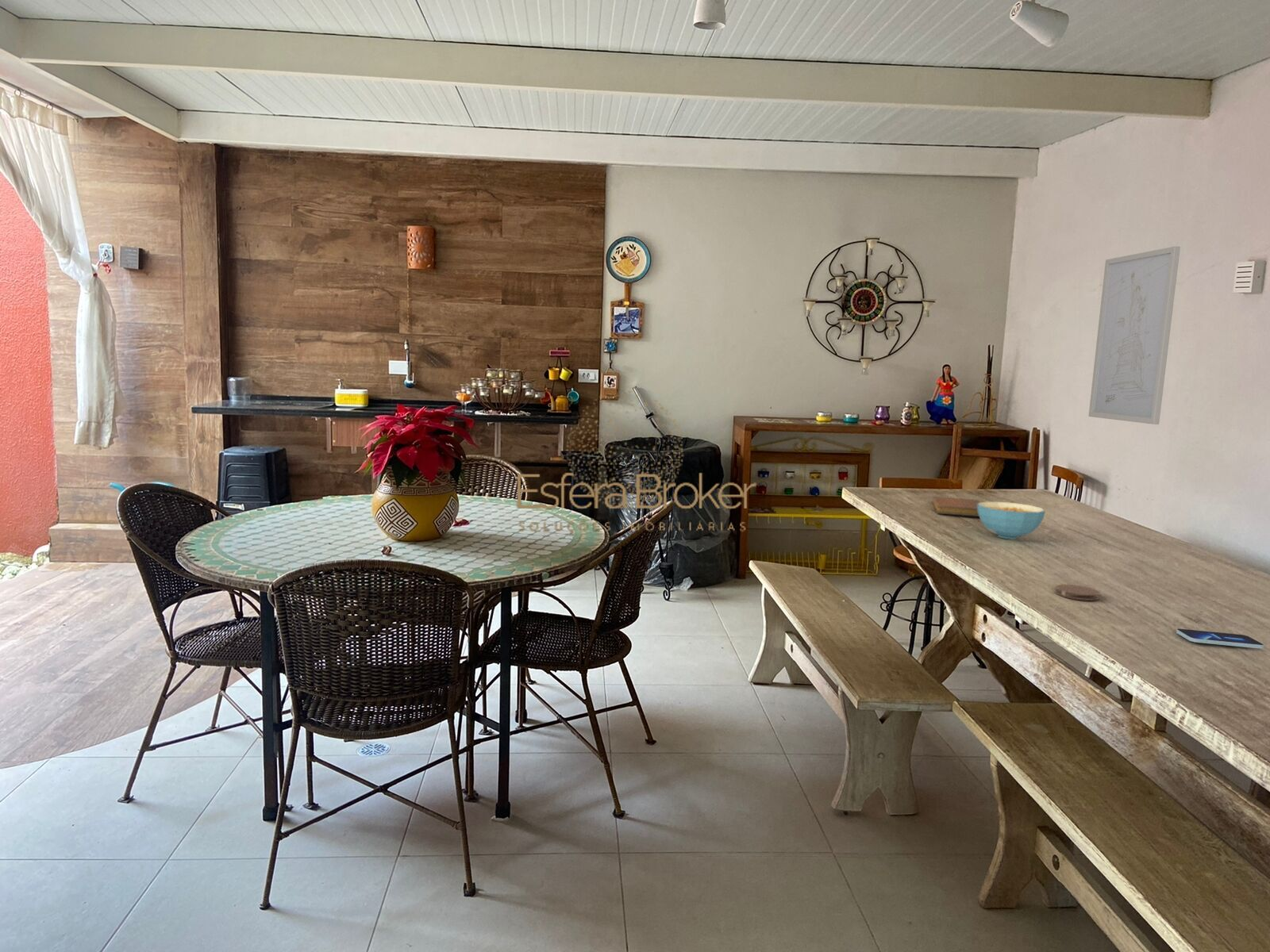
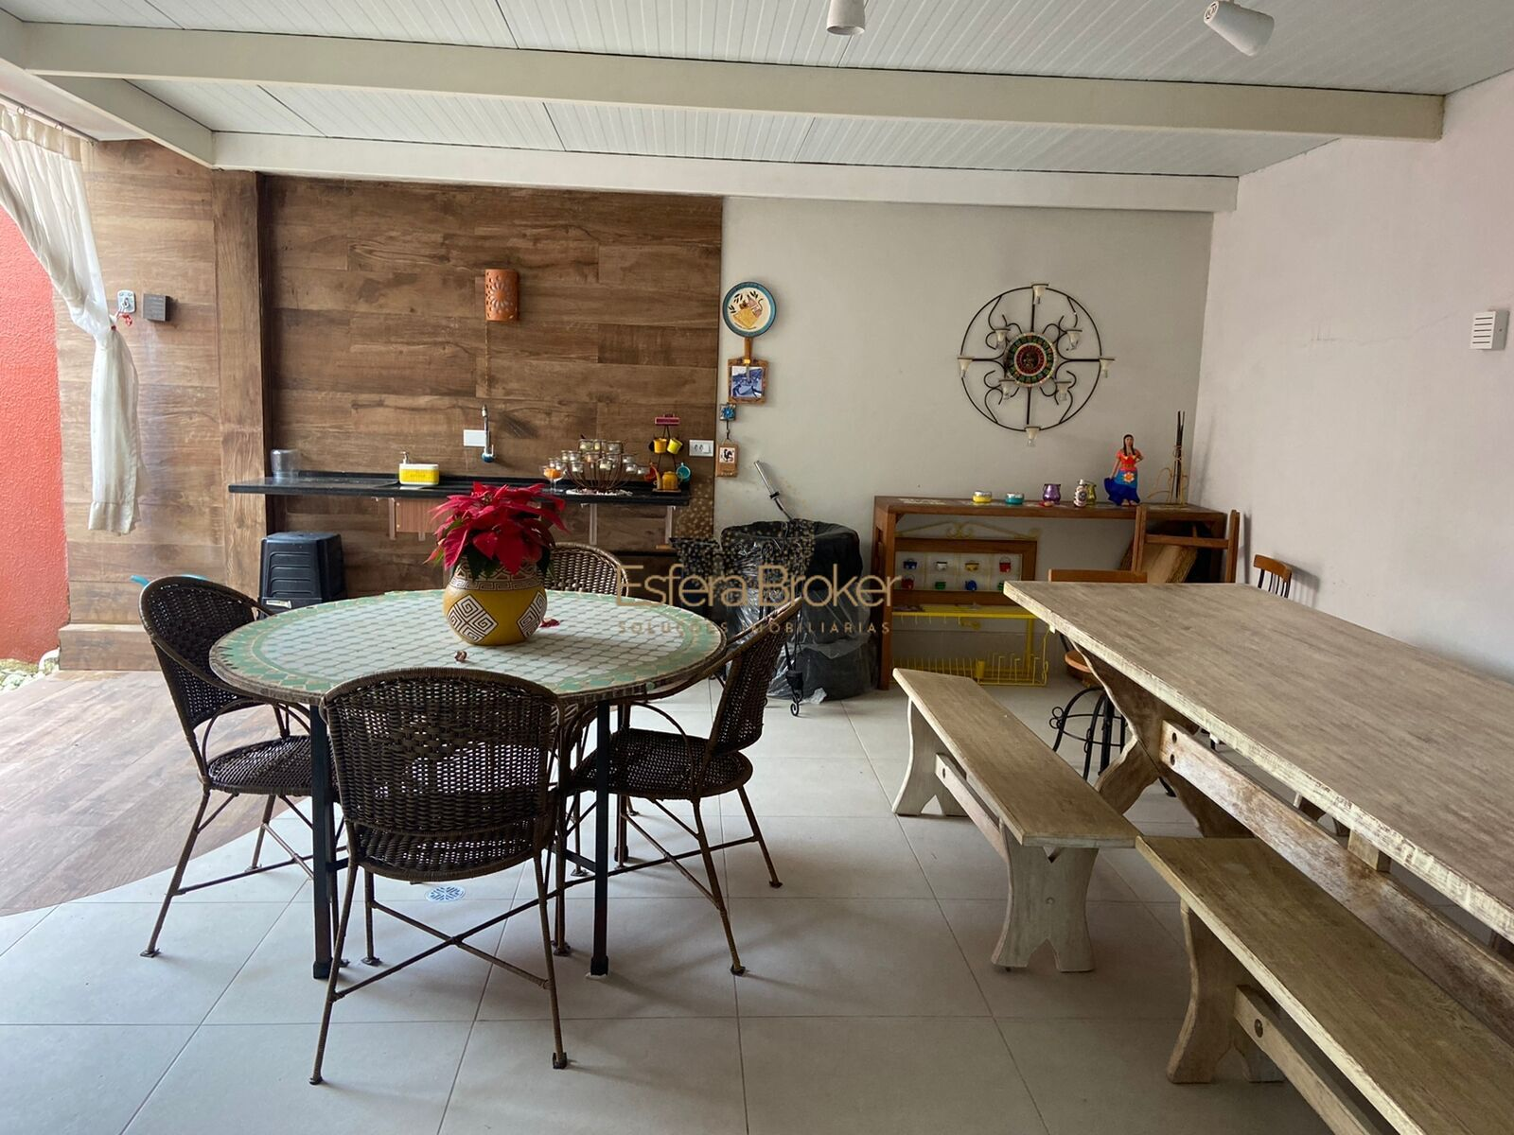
- smartphone [1176,628,1264,650]
- coaster [1054,584,1101,601]
- notebook [931,496,981,517]
- wall art [1088,246,1181,425]
- cereal bowl [977,501,1046,539]
